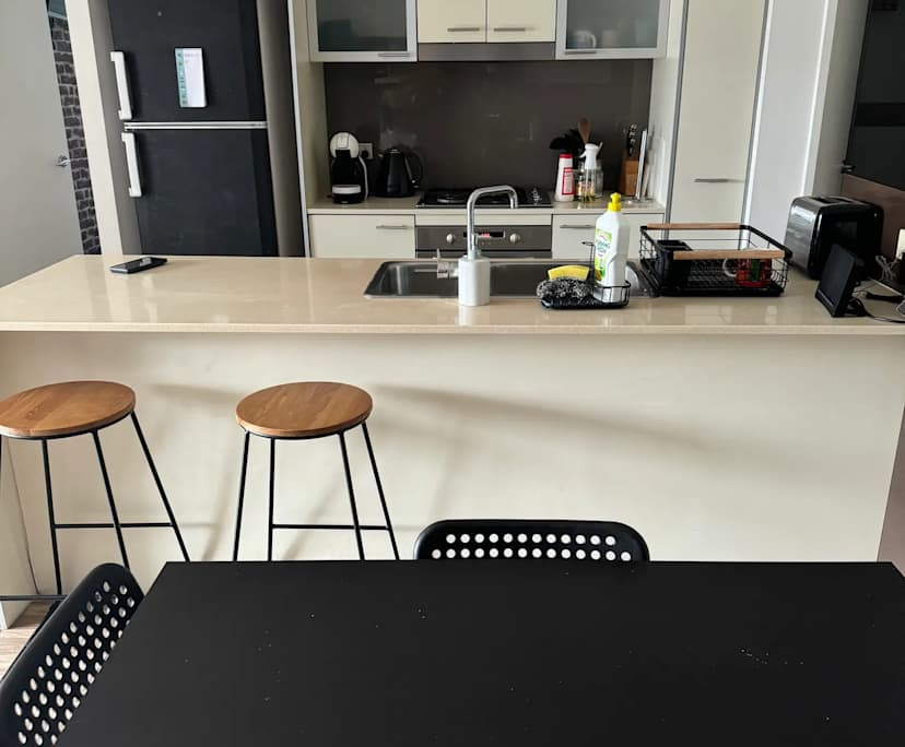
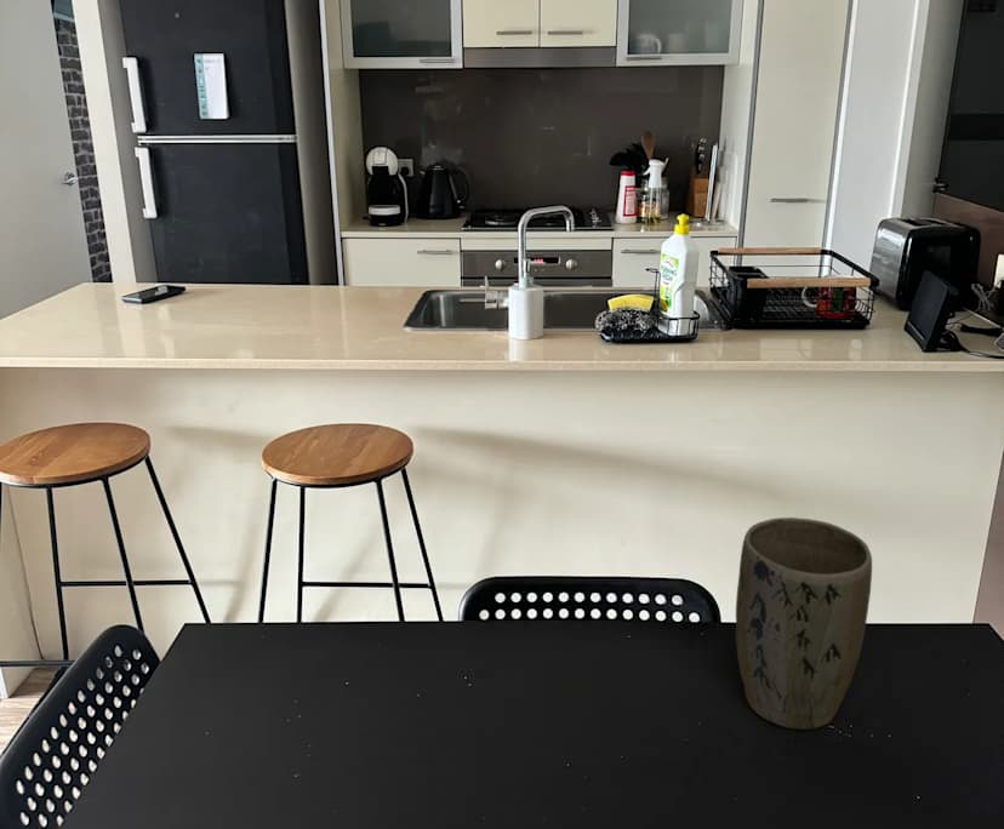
+ plant pot [735,516,873,731]
